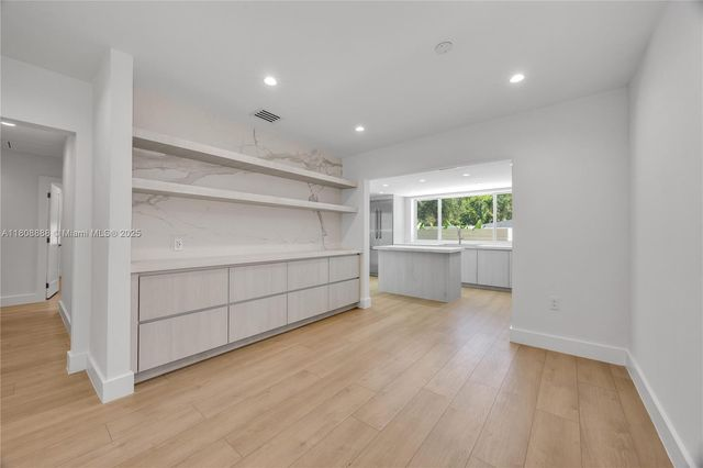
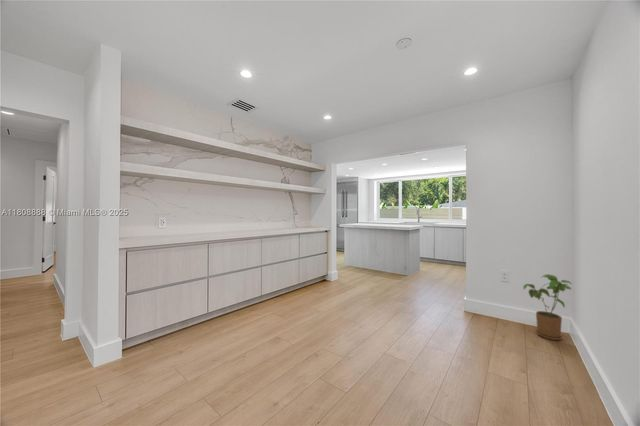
+ house plant [522,273,573,341]
